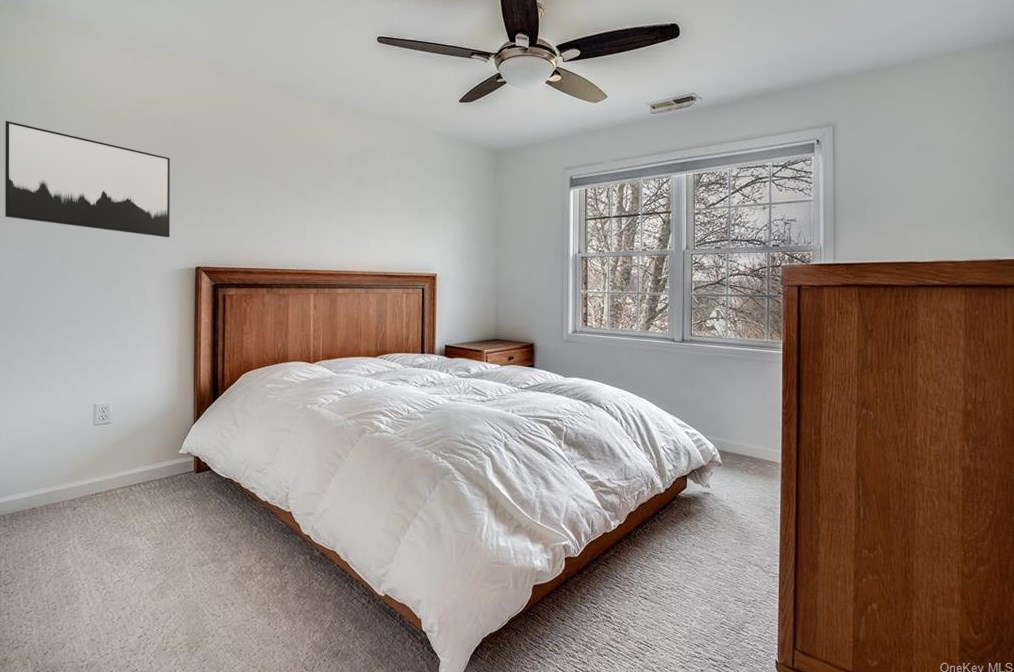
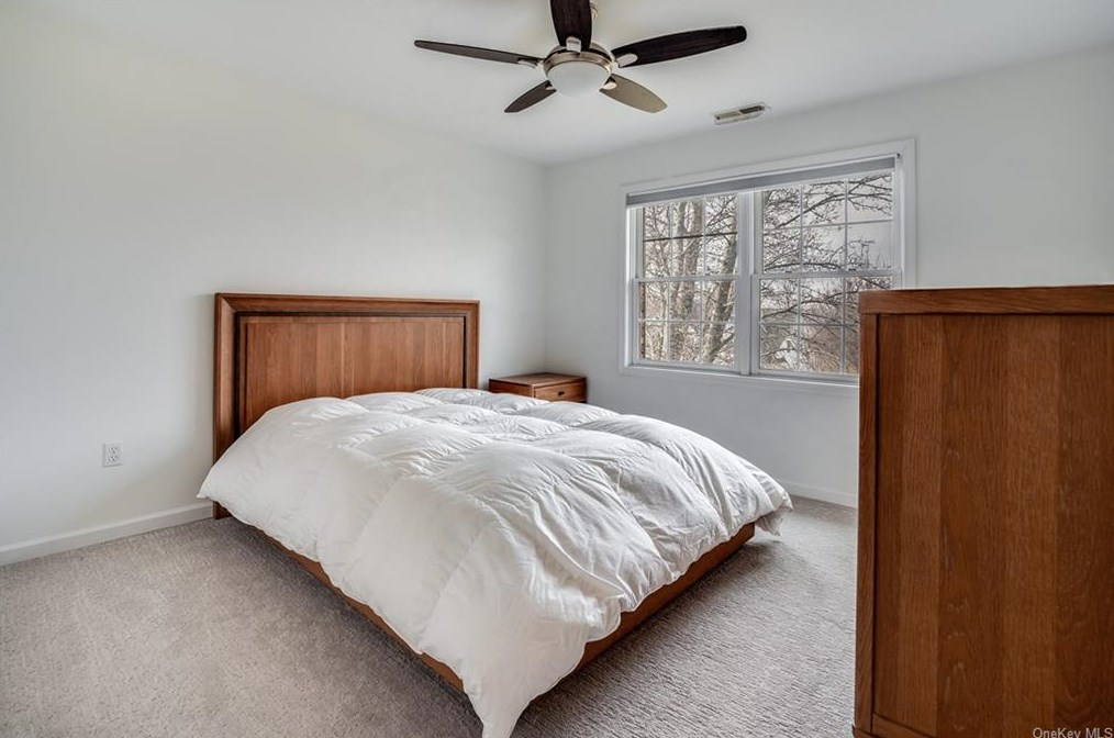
- wall art [4,120,171,238]
